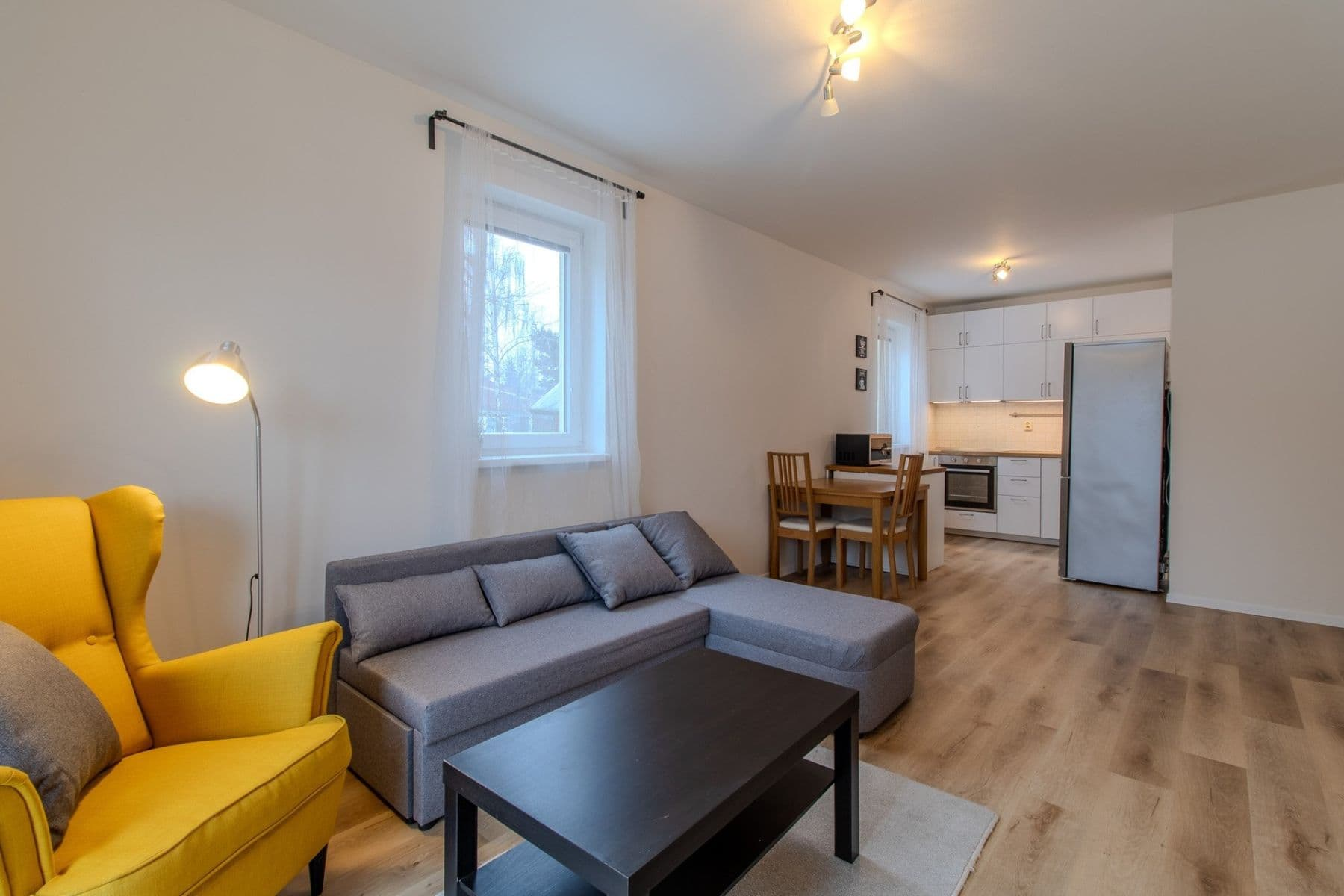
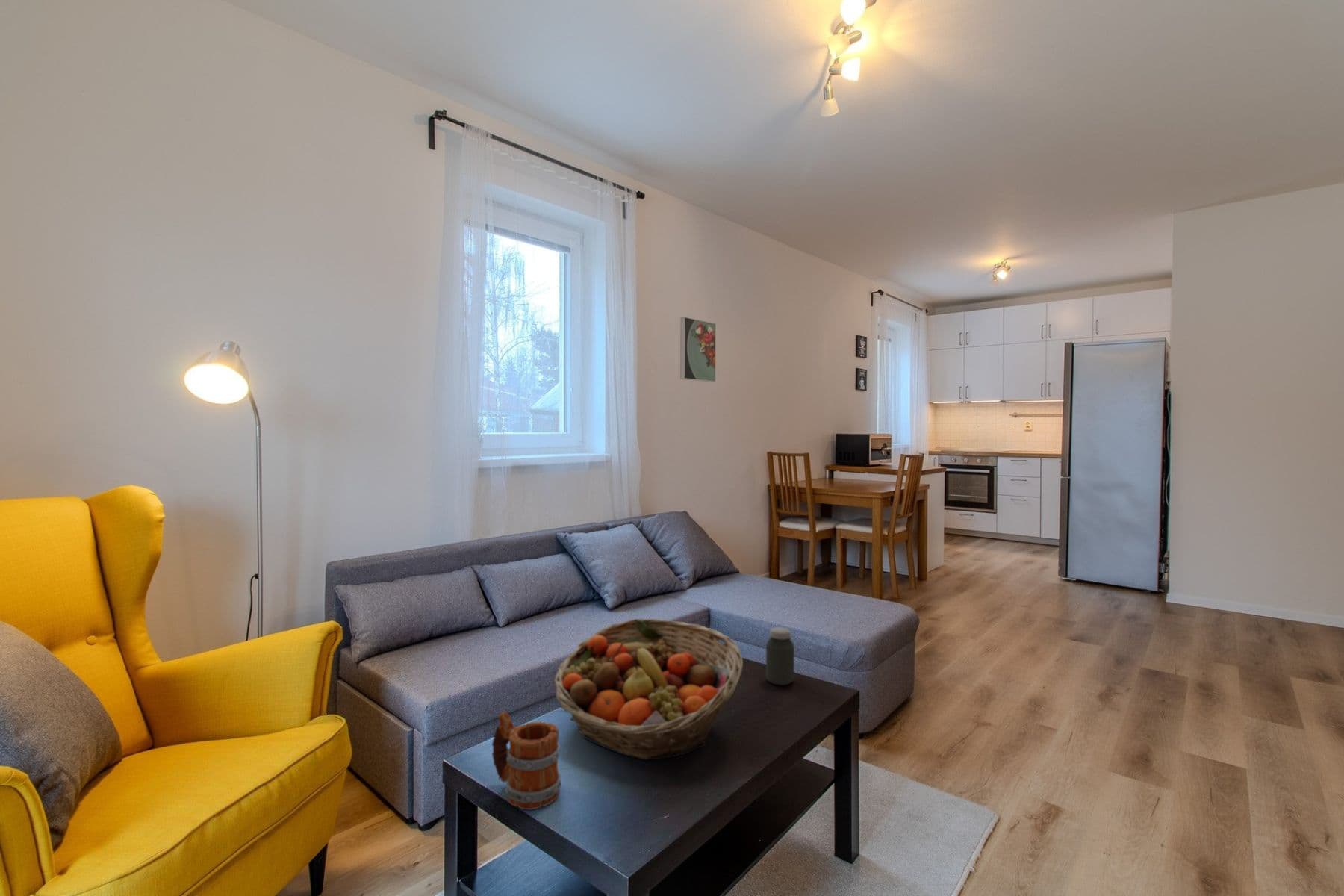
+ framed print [679,316,717,383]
+ mug [491,711,561,811]
+ fruit basket [553,617,744,760]
+ jar [765,626,795,686]
